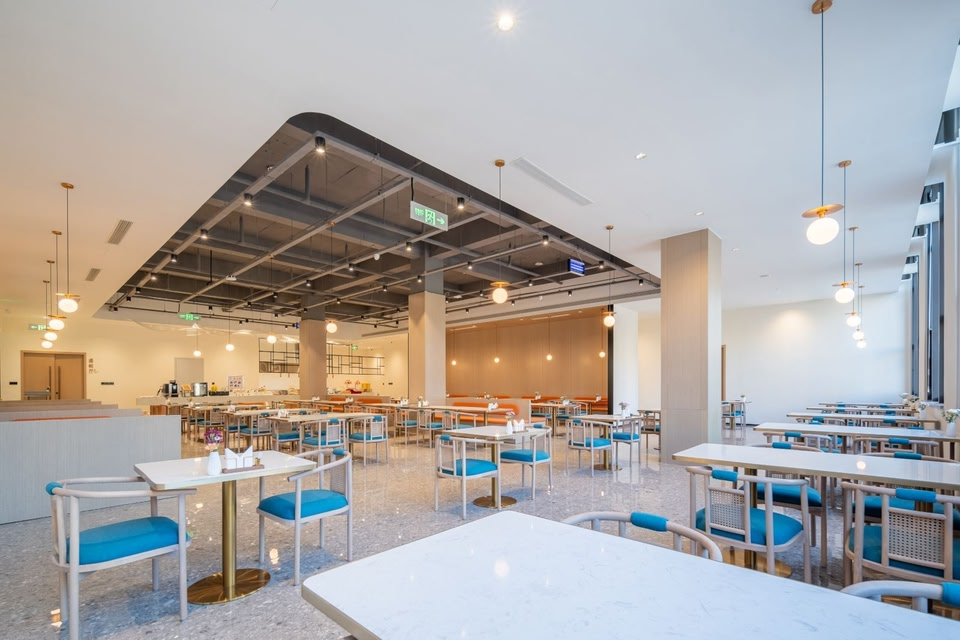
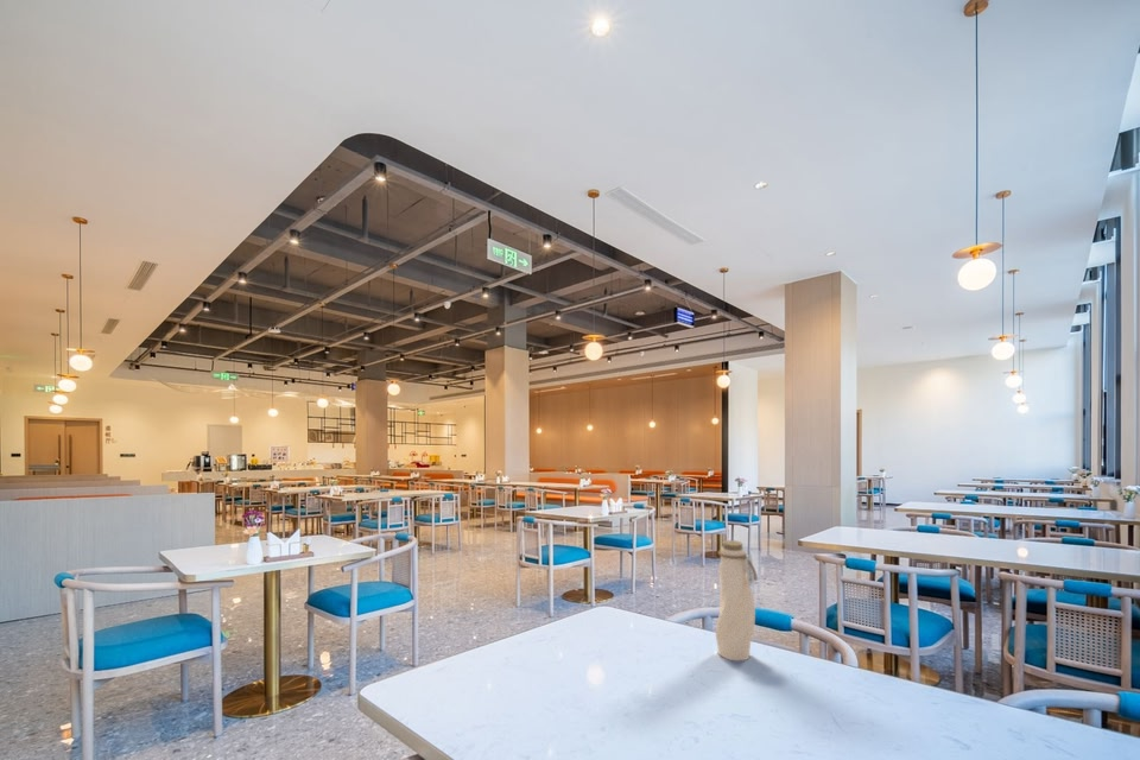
+ water bottle [715,539,758,661]
